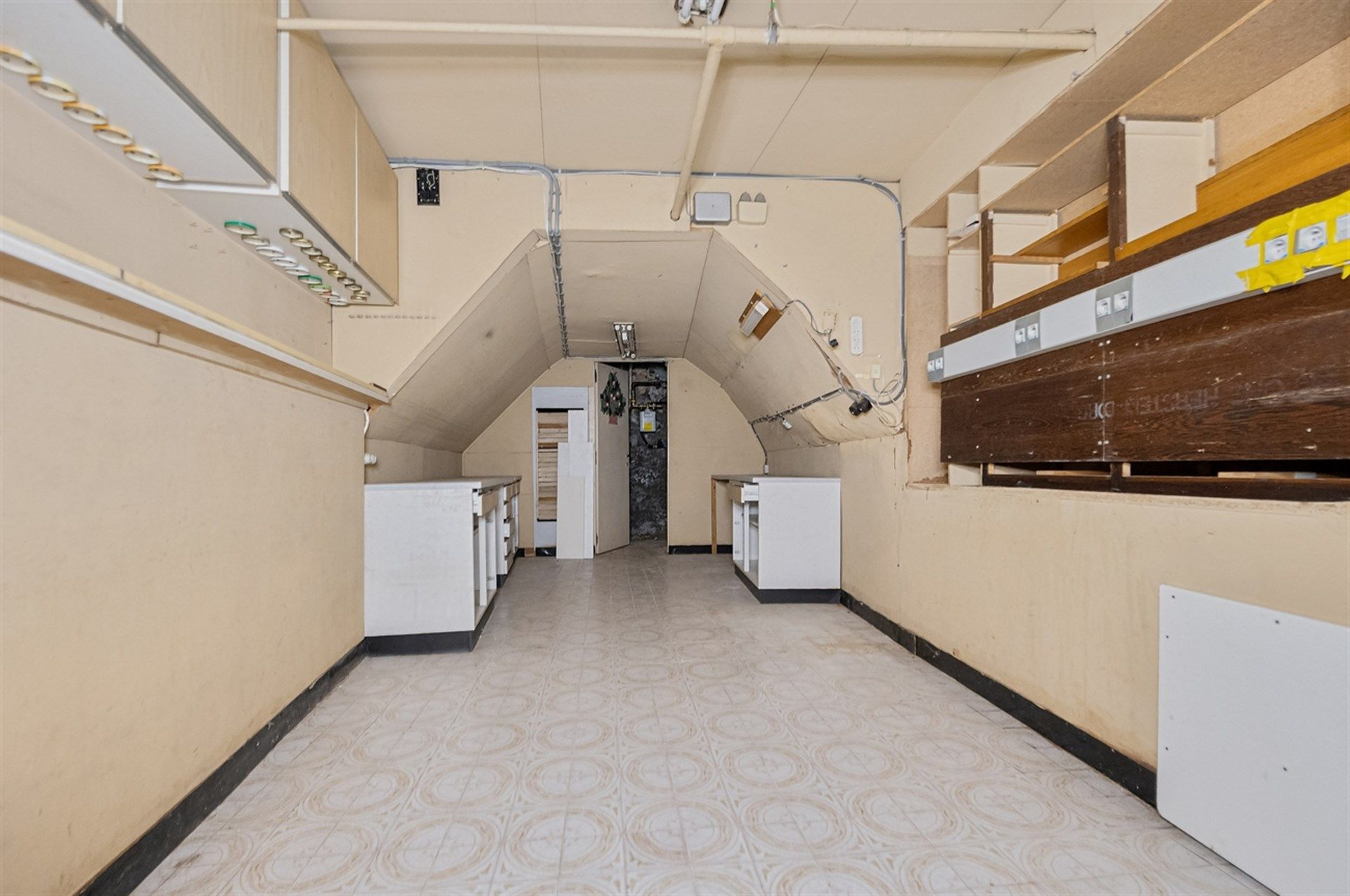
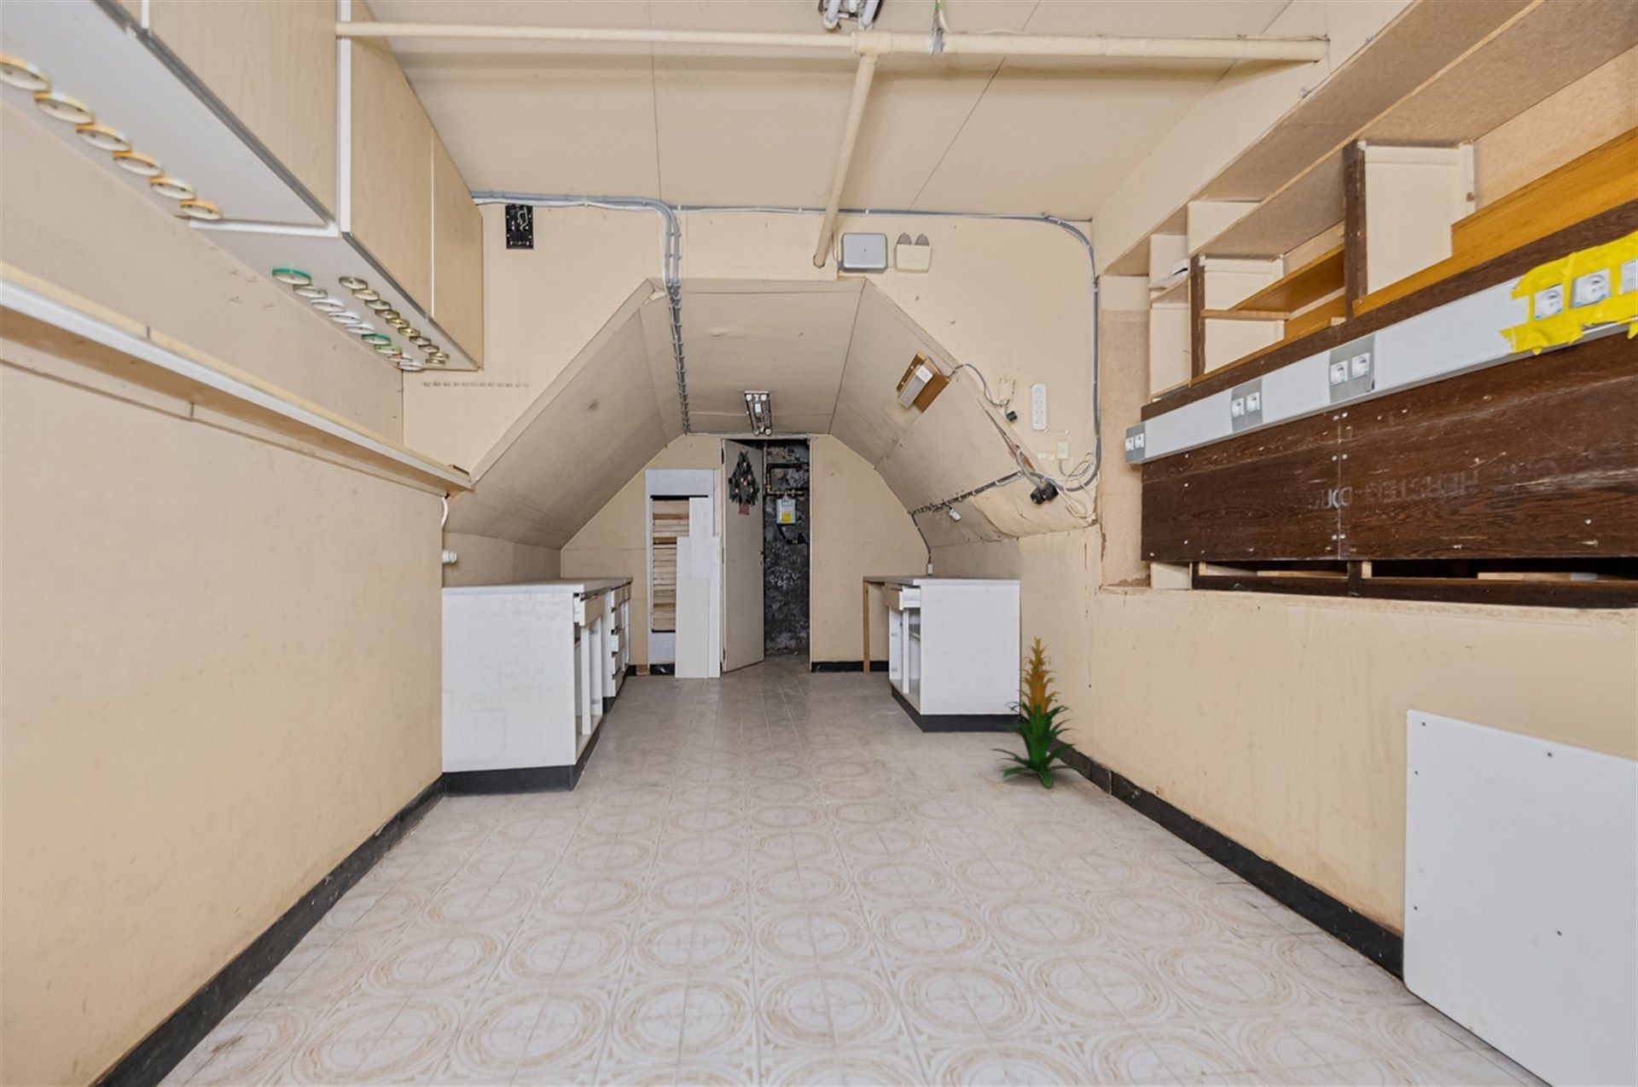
+ indoor plant [988,634,1091,787]
